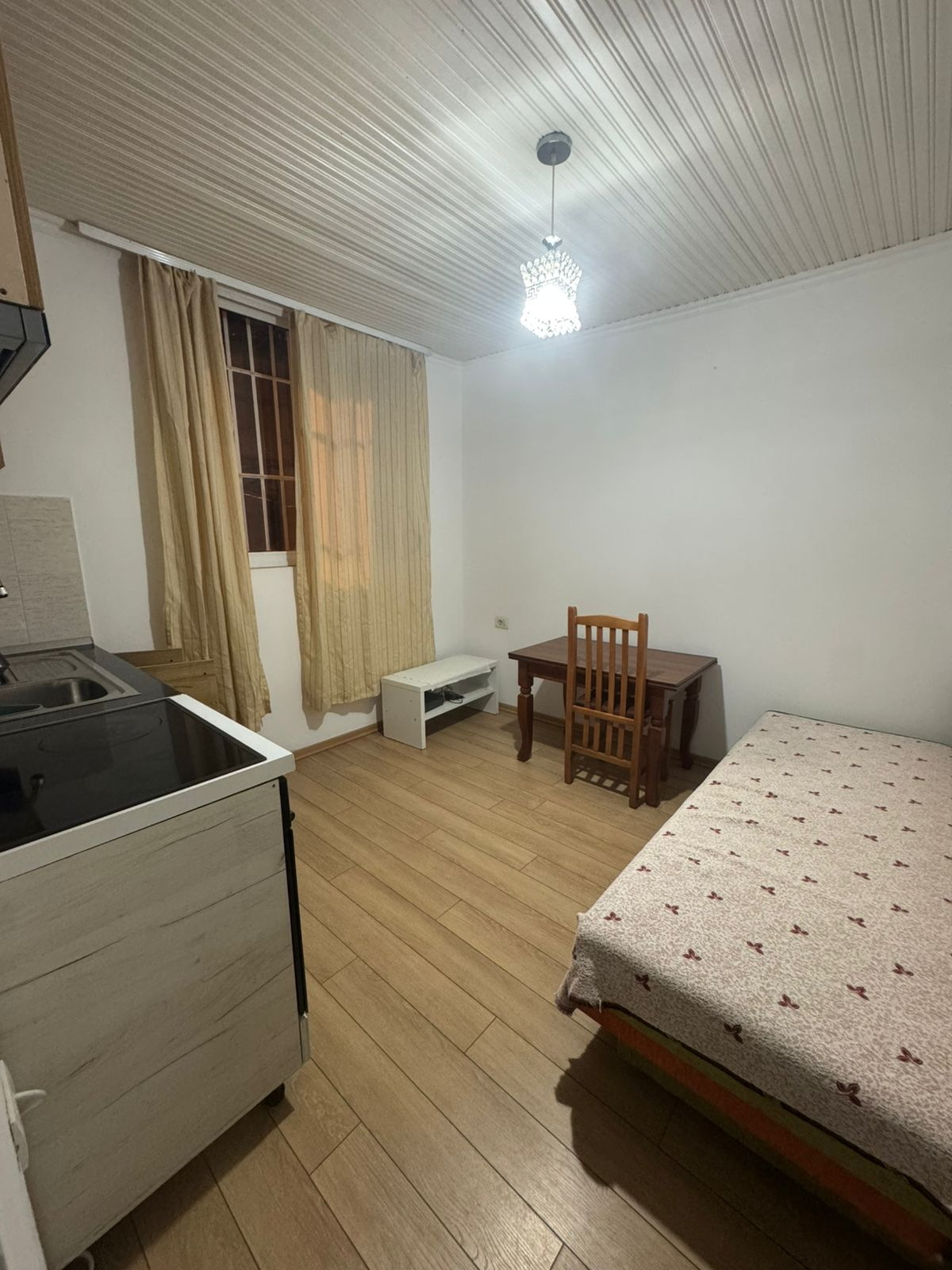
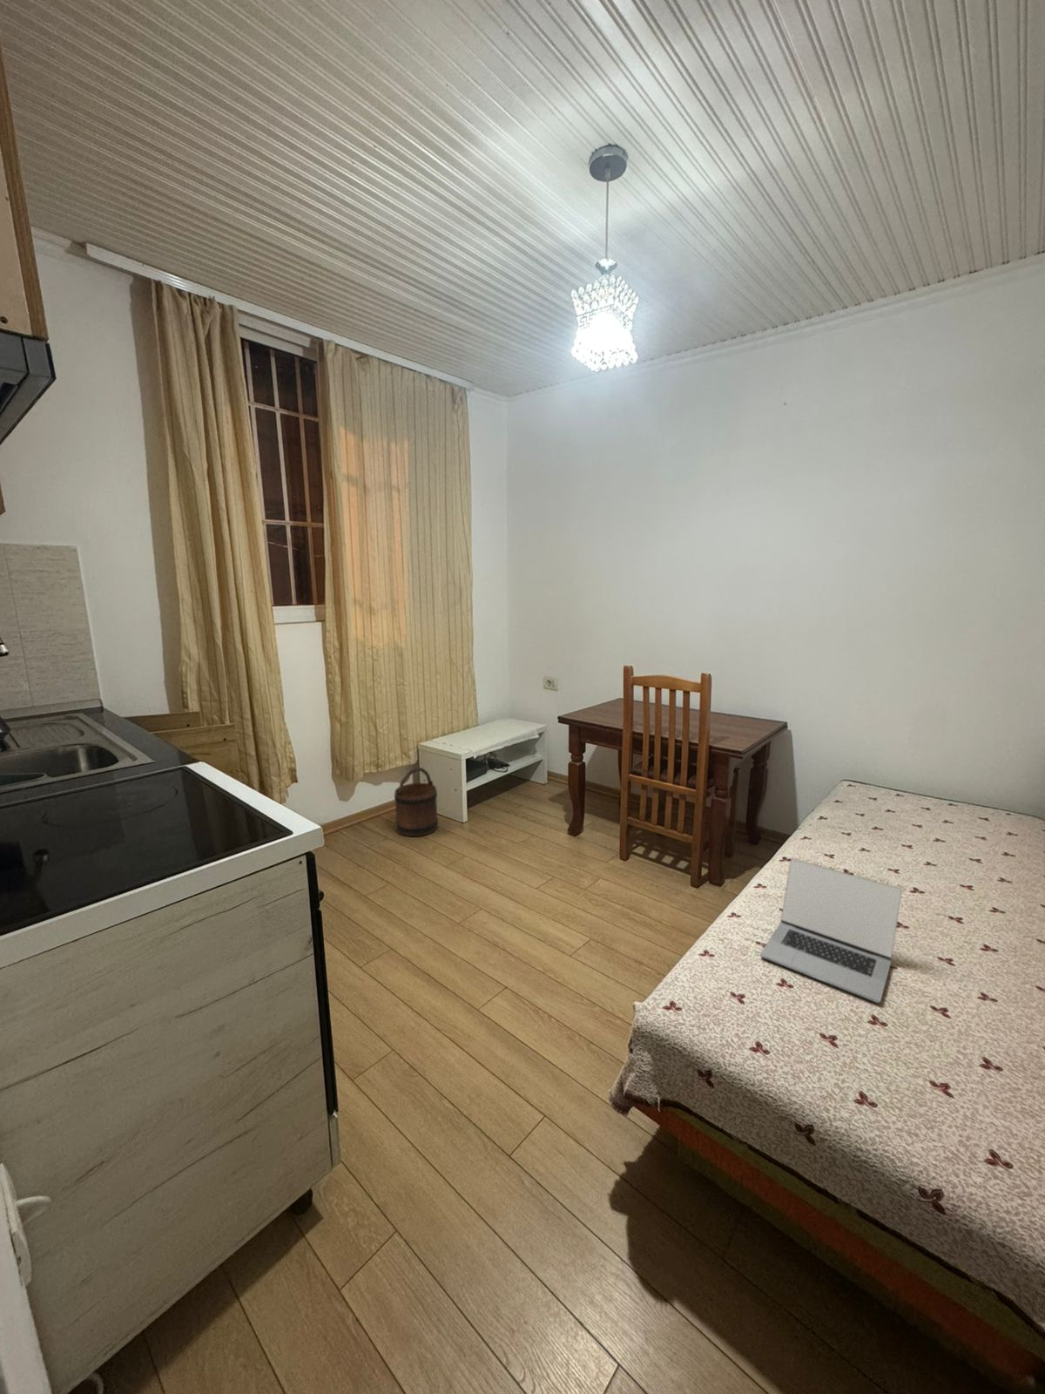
+ laptop [760,858,903,1004]
+ bucket [394,766,439,837]
